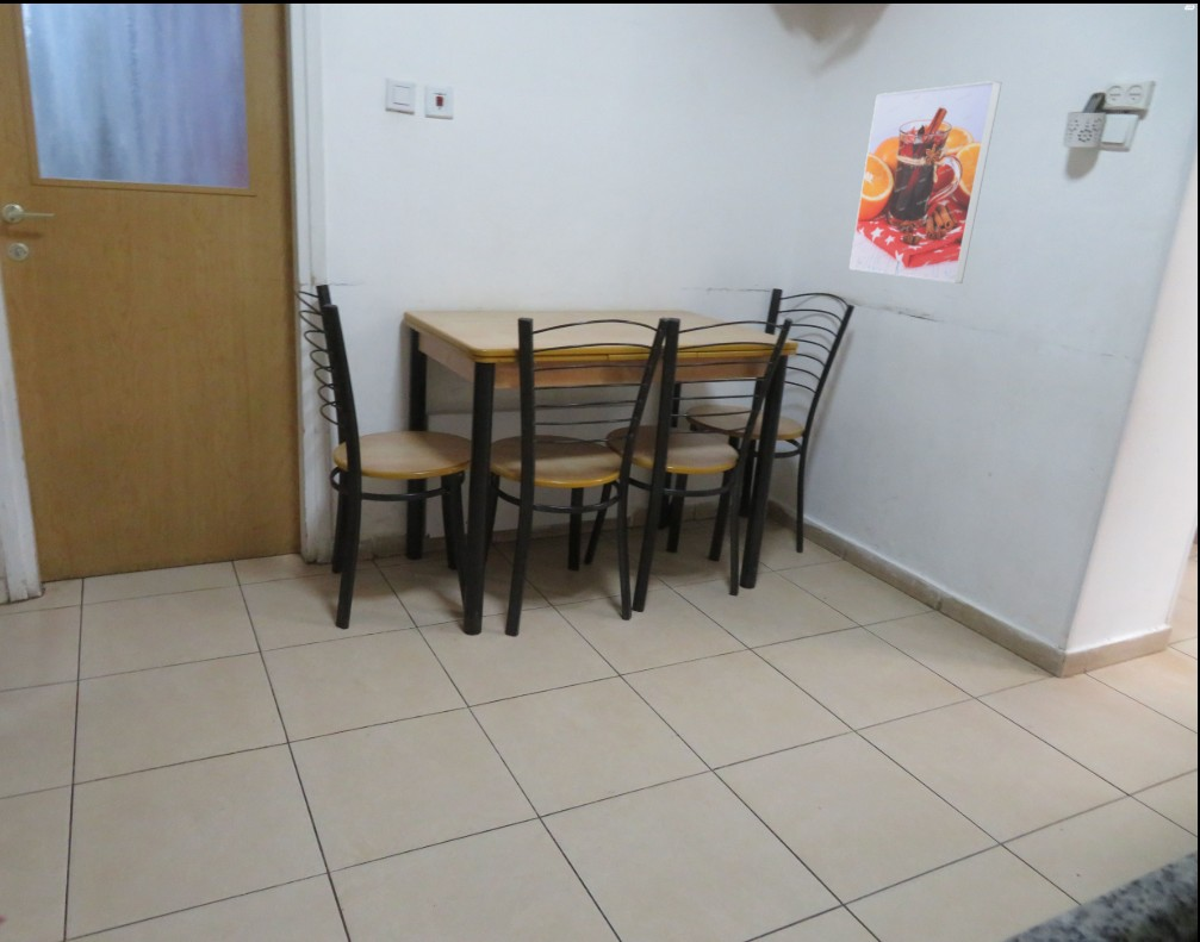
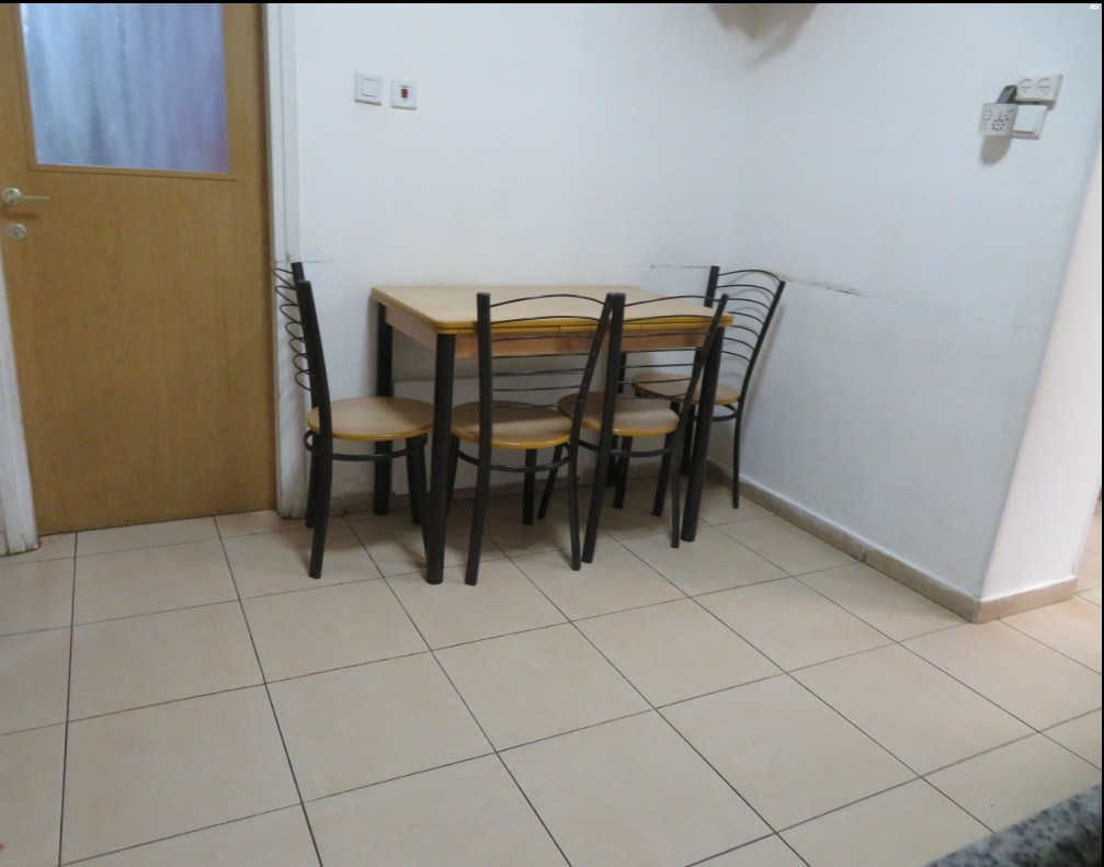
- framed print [847,80,1003,285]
